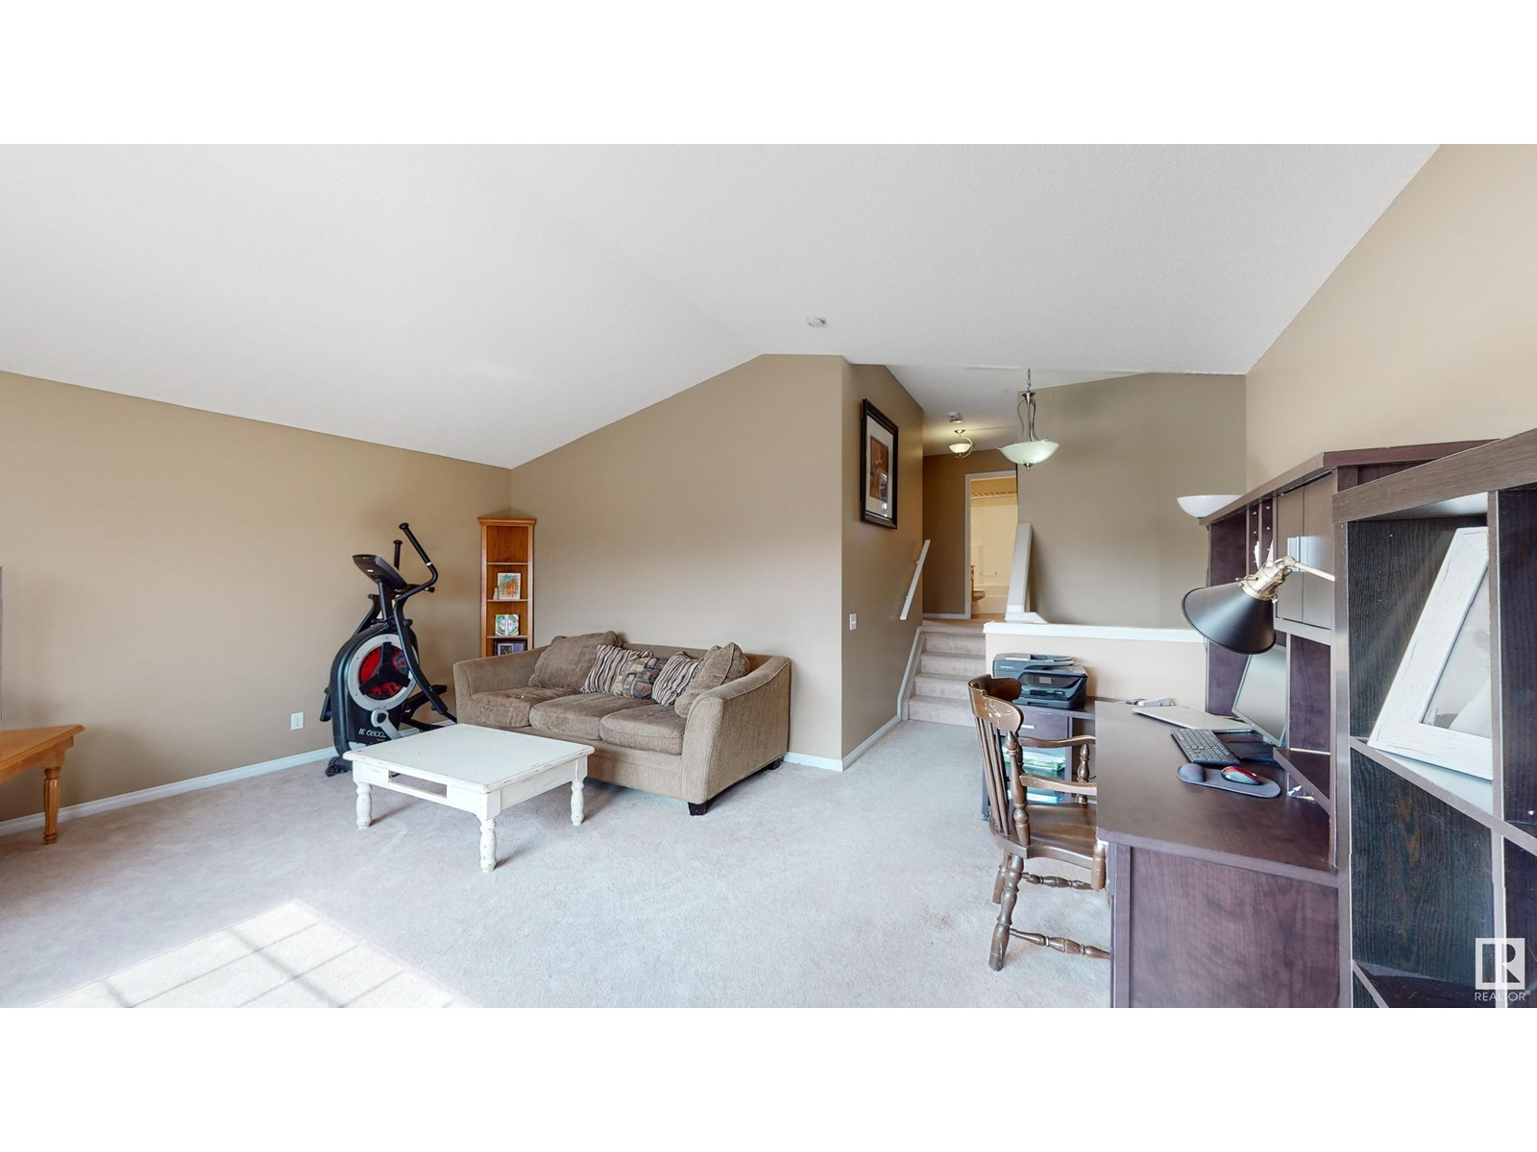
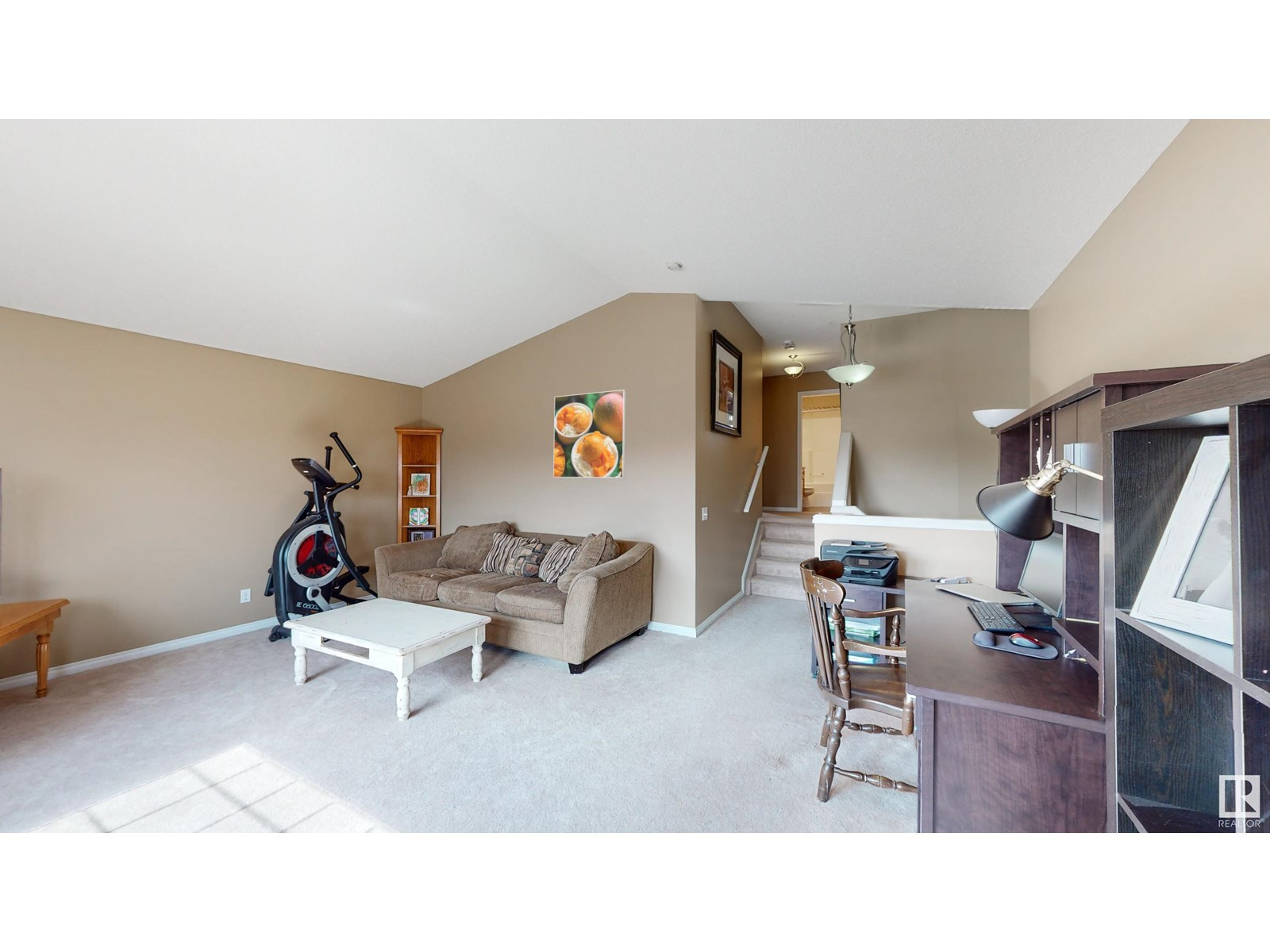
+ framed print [552,389,626,478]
